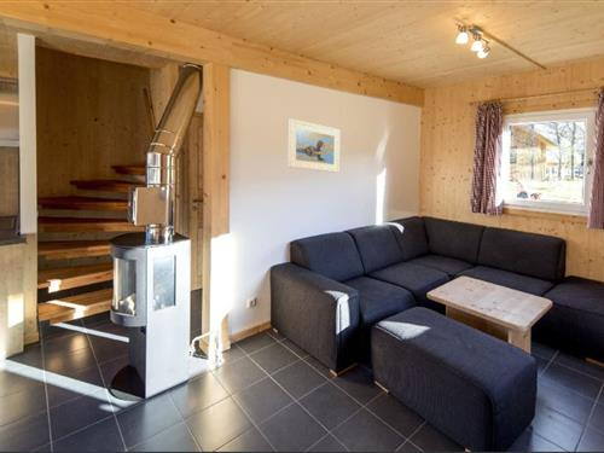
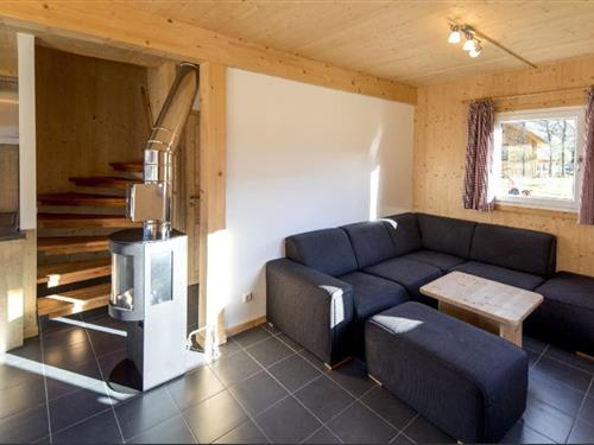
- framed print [288,117,341,174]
